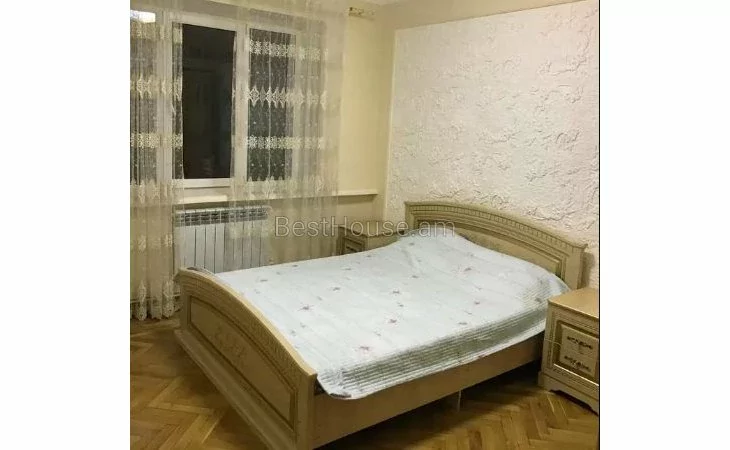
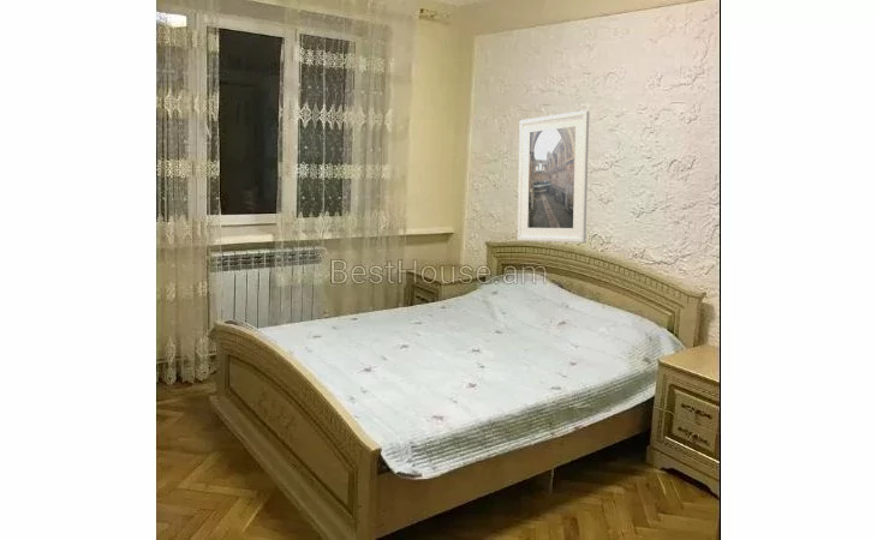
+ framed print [517,109,590,244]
